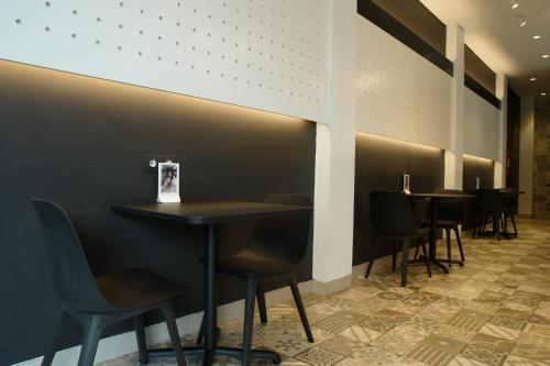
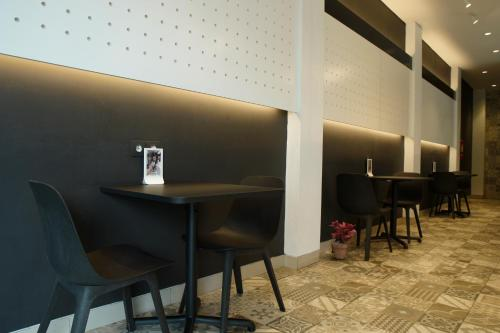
+ potted plant [327,220,357,260]
